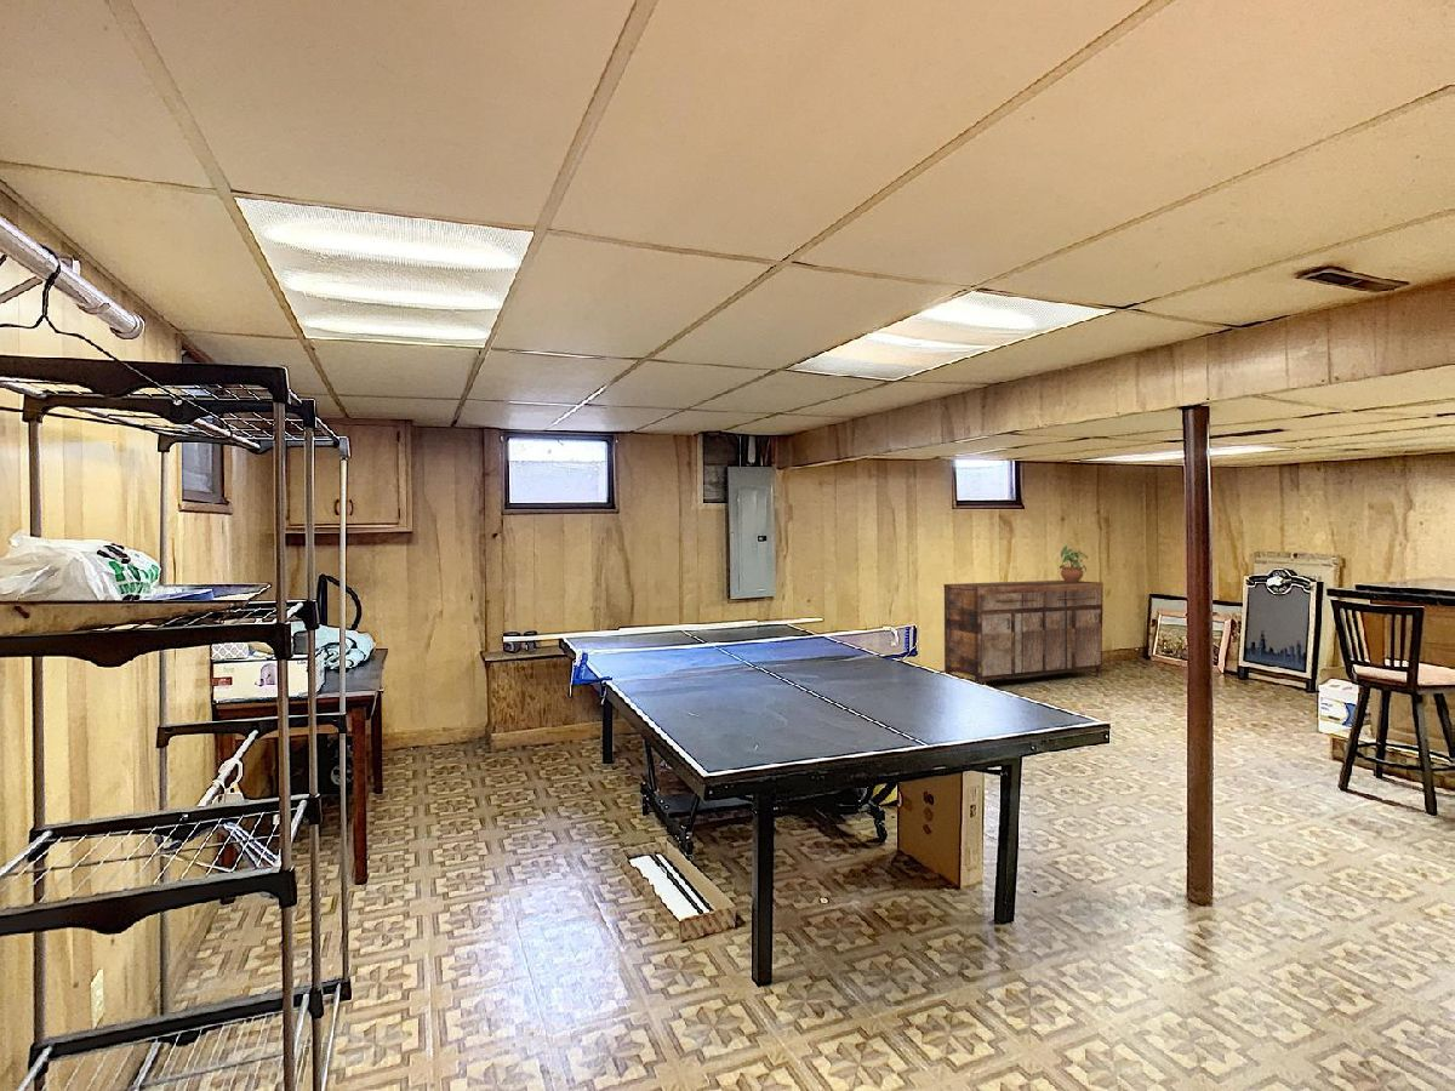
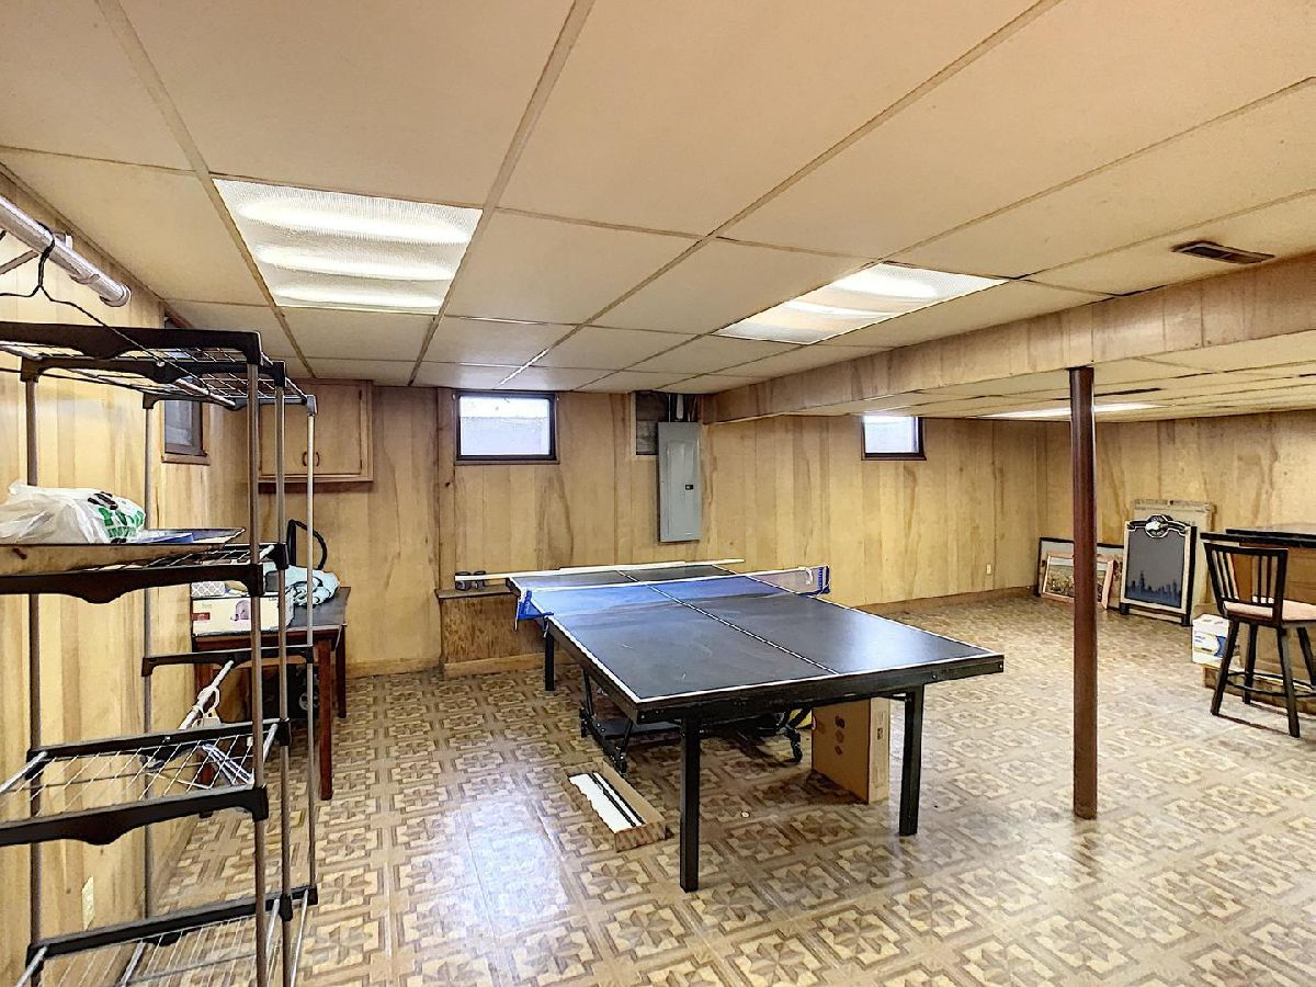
- potted plant [1059,546,1089,582]
- sideboard [942,579,1105,684]
